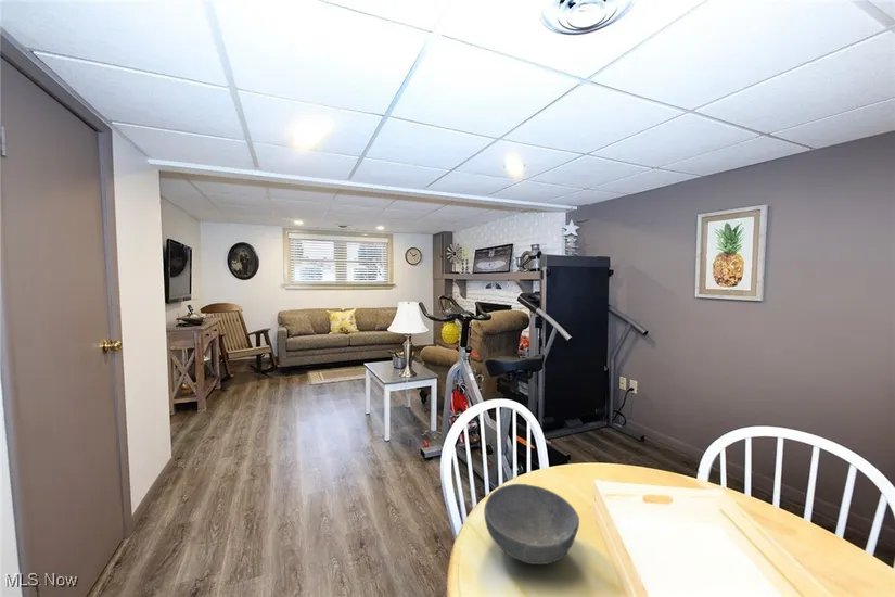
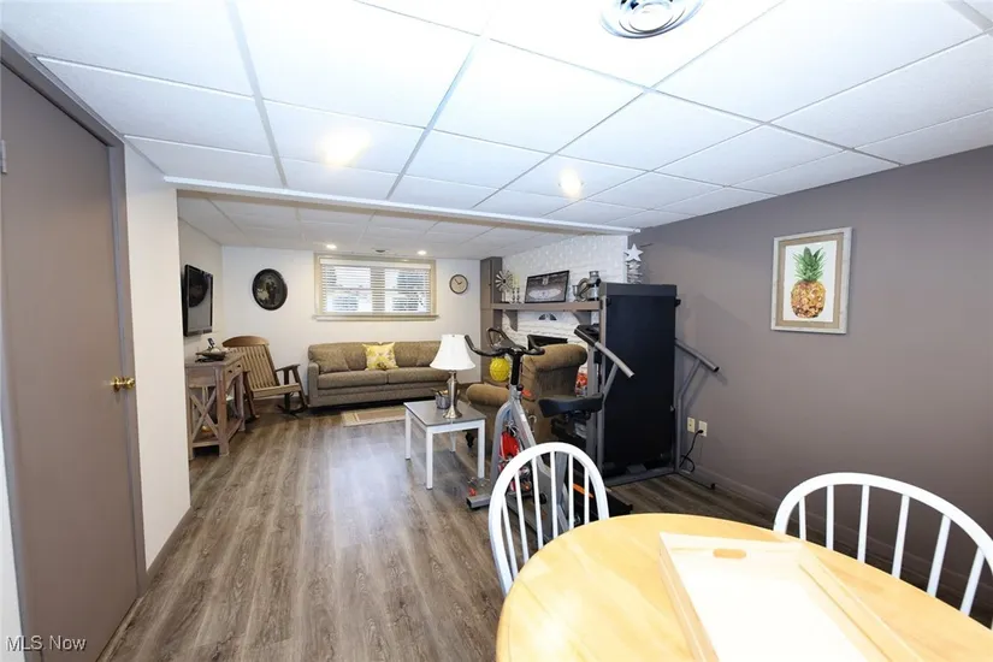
- bowl [483,483,580,566]
